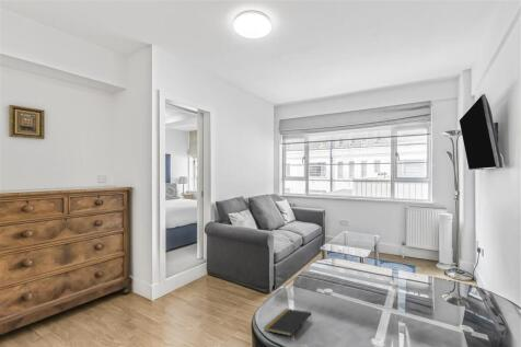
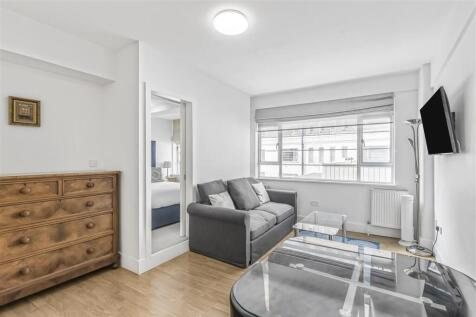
- notepad [263,308,313,337]
